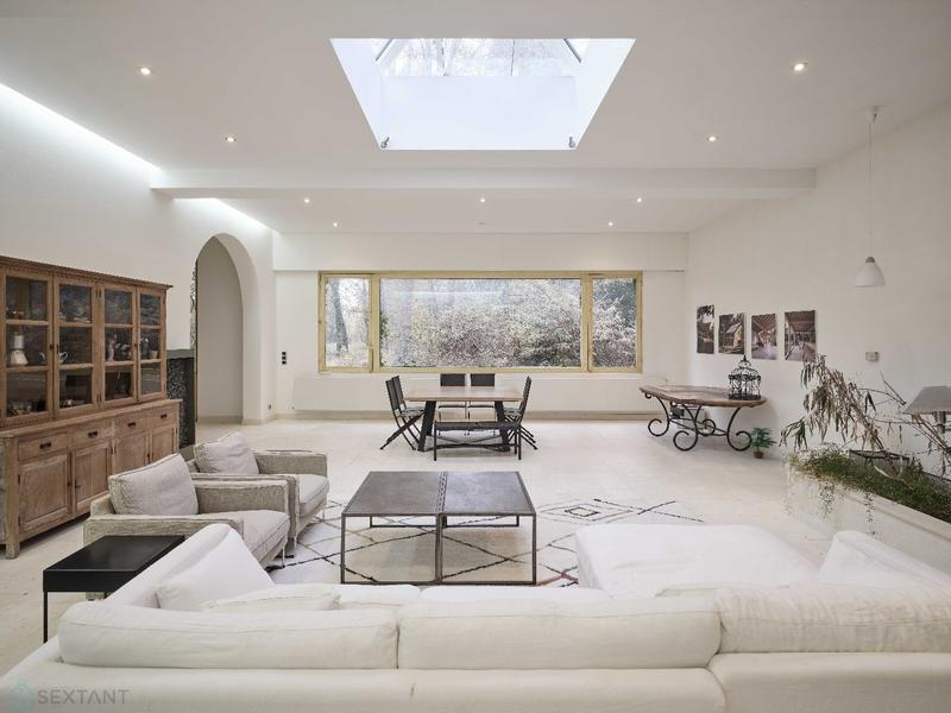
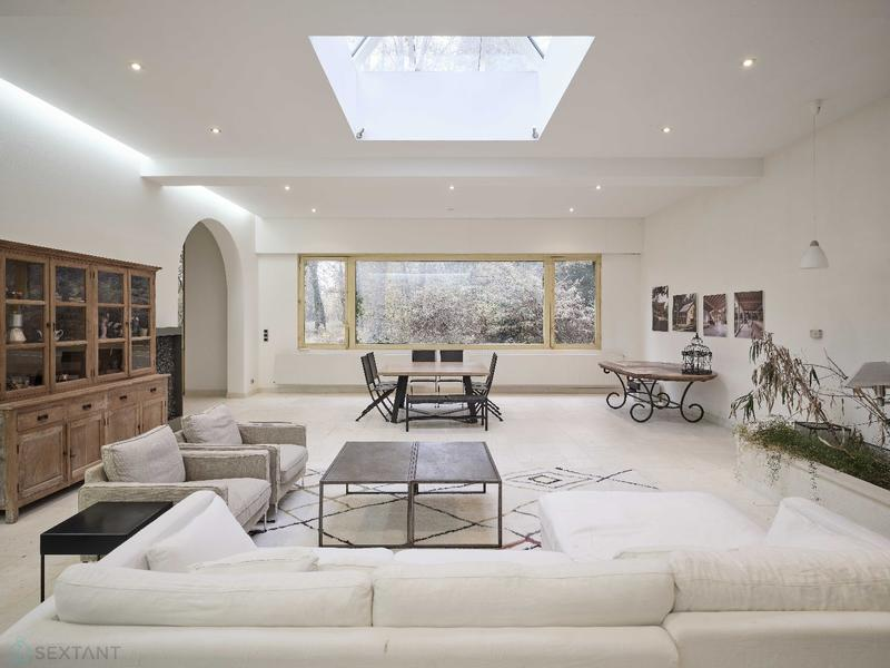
- potted plant [744,427,779,459]
